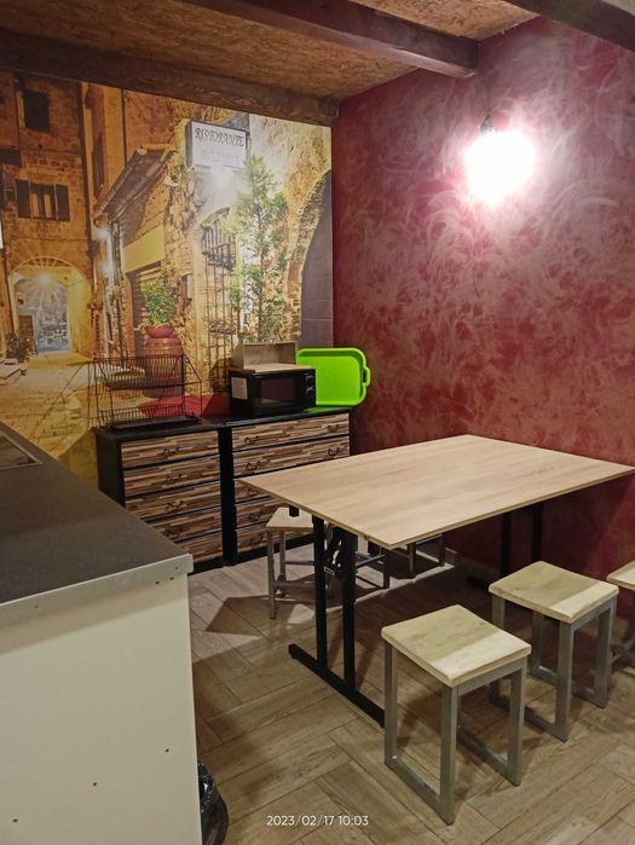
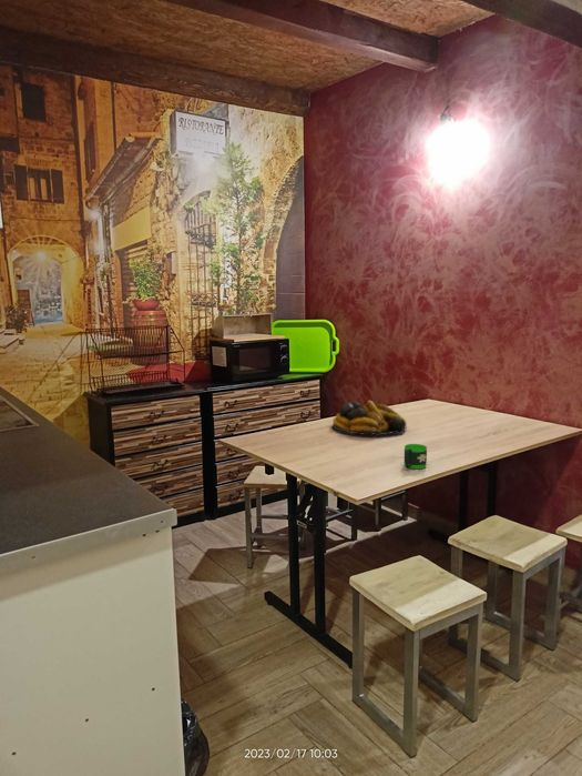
+ mug [404,443,428,470]
+ fruit bowl [331,400,407,436]
